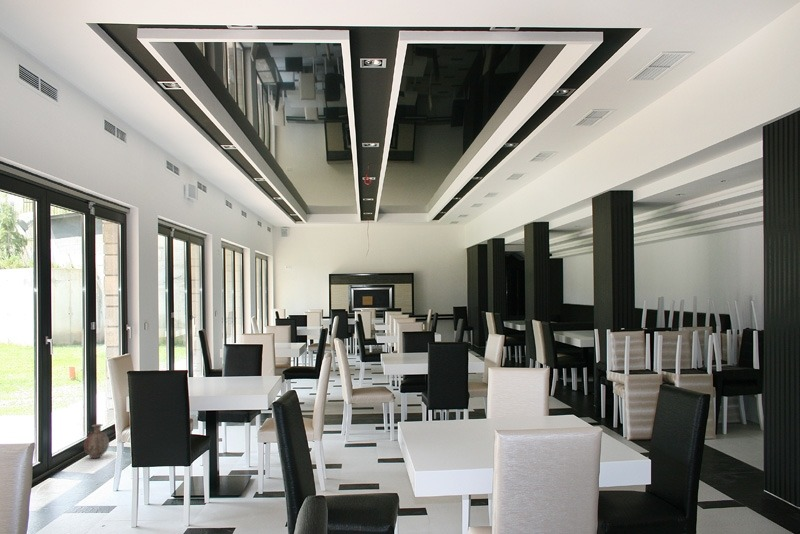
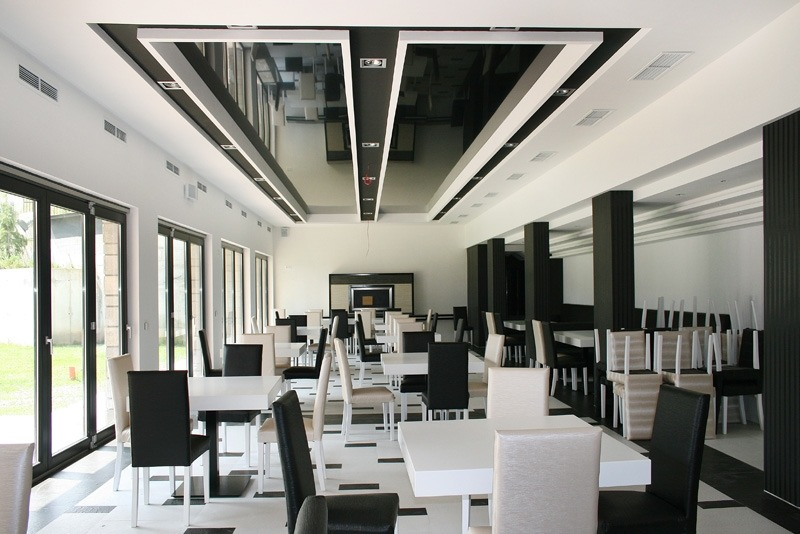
- vase [83,423,110,459]
